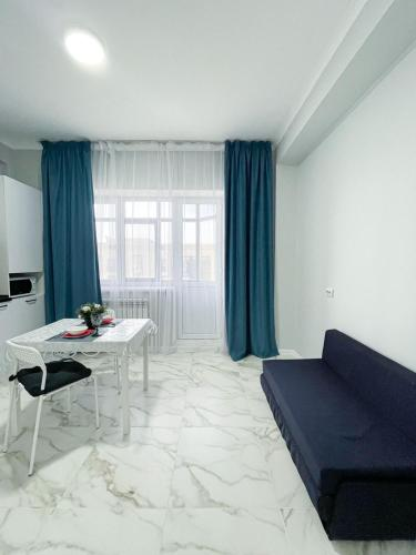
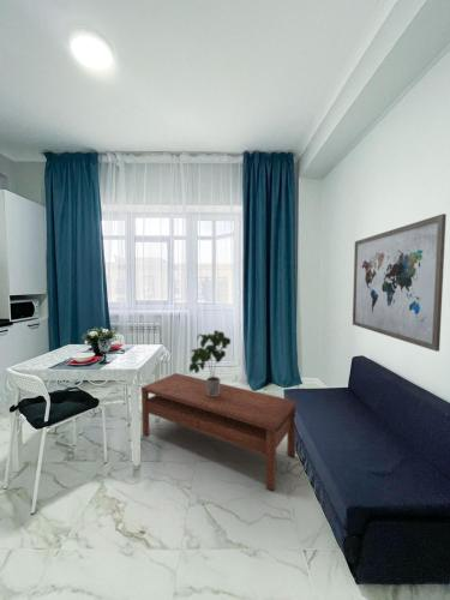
+ potted plant [188,329,232,396]
+ wall art [352,212,448,353]
+ coffee table [140,372,298,492]
